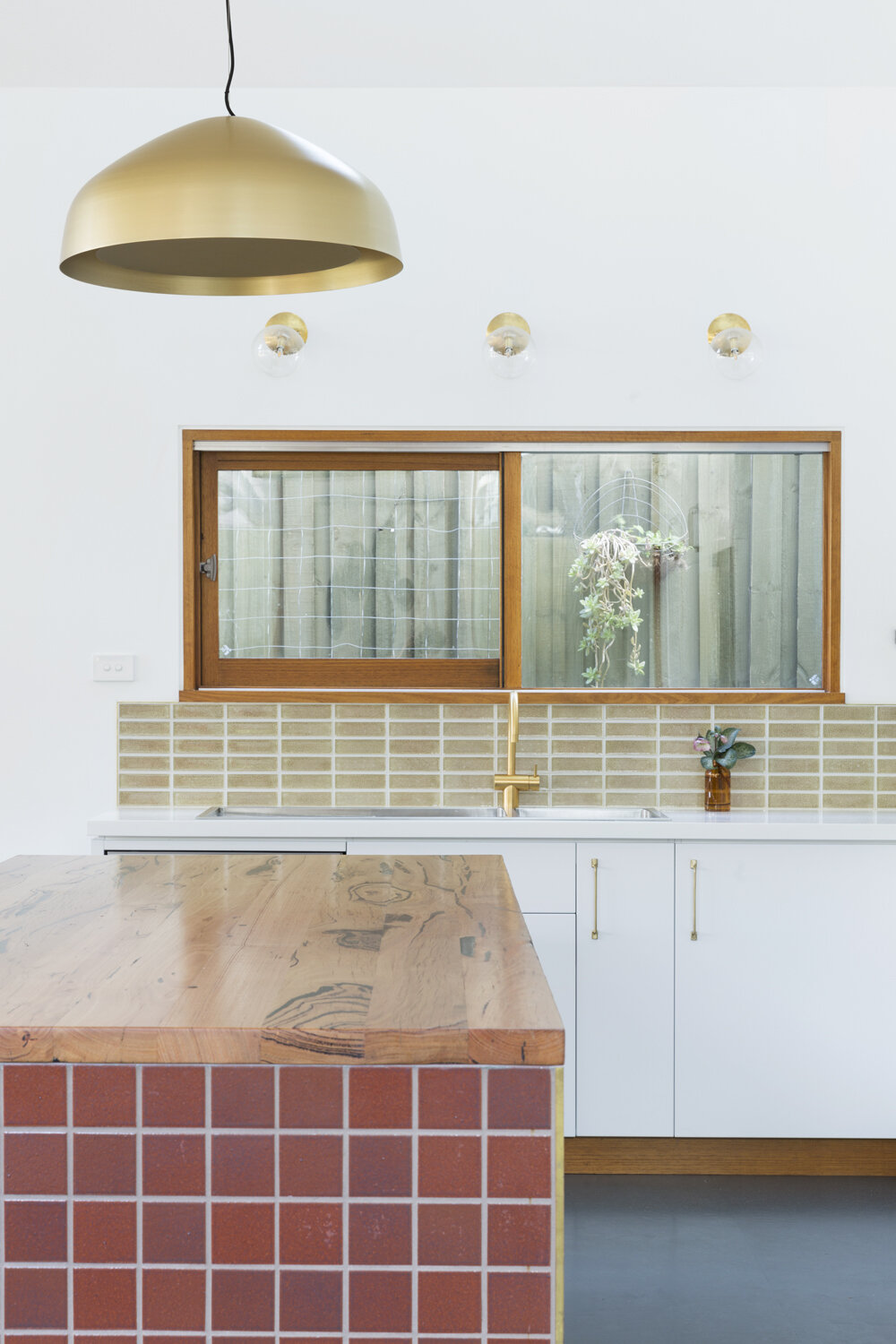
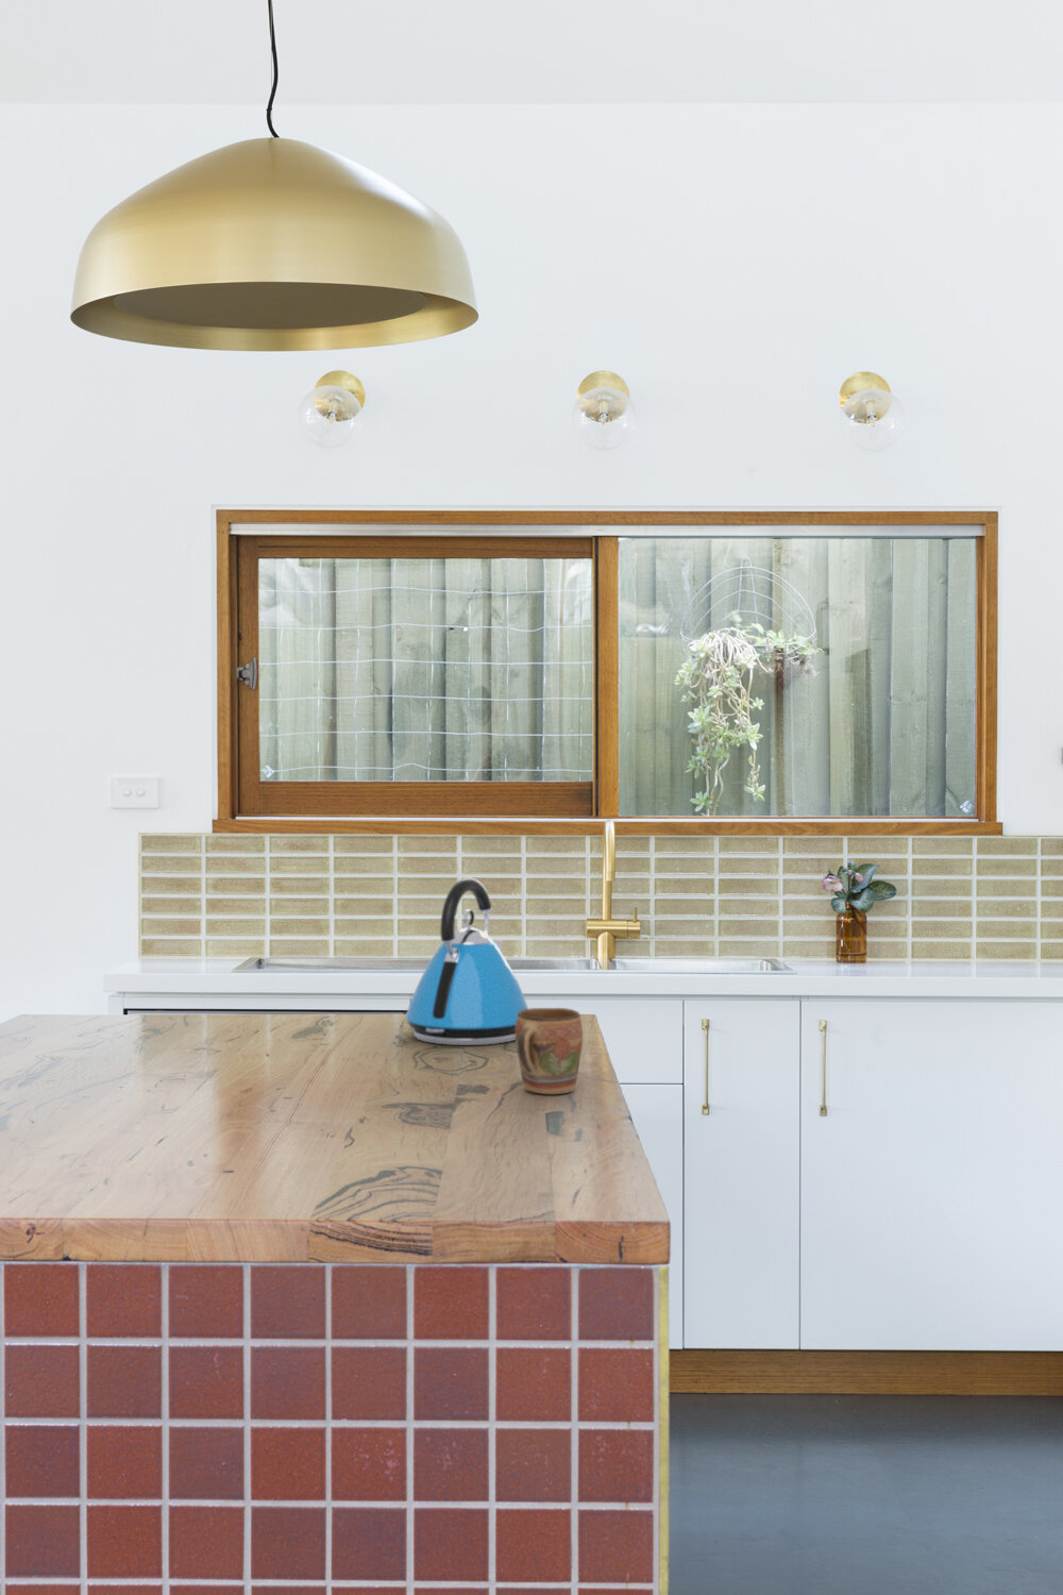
+ kettle [403,876,529,1047]
+ mug [515,1008,584,1095]
